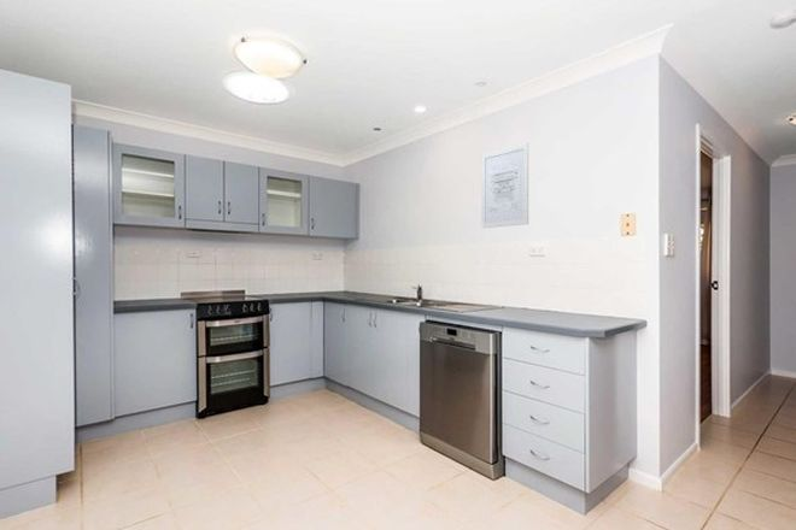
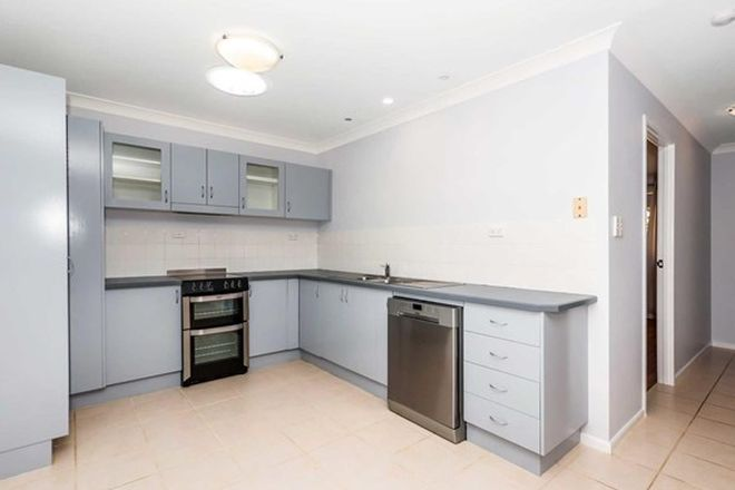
- wall art [480,142,529,229]
